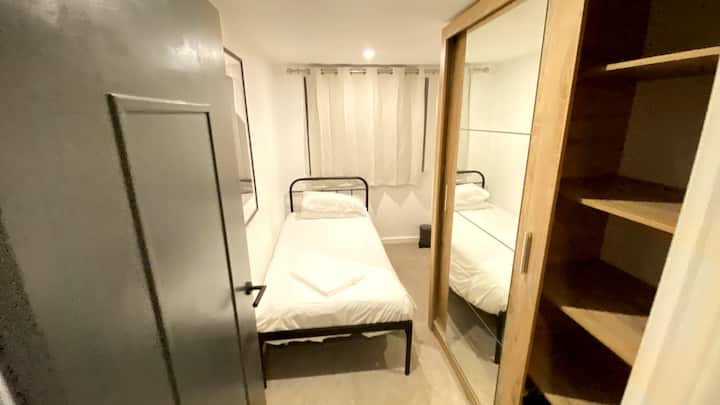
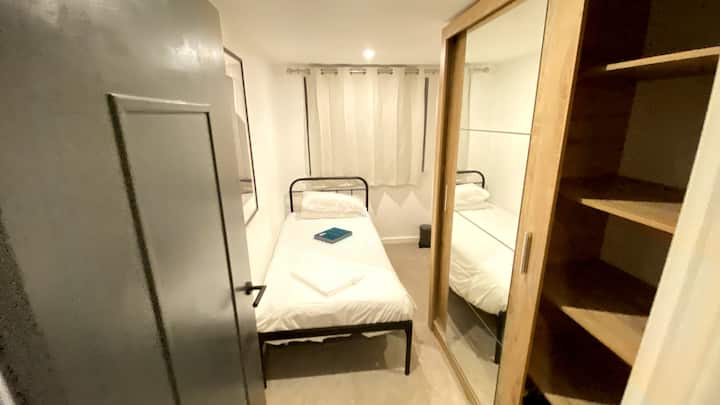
+ book [313,226,353,244]
